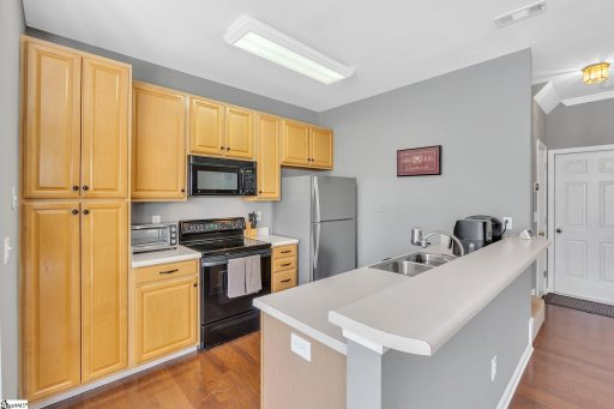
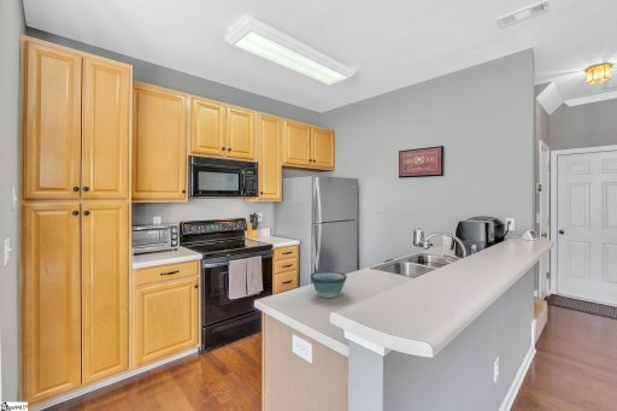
+ bowl [310,270,348,299]
